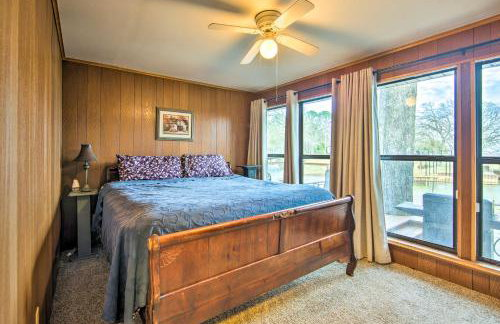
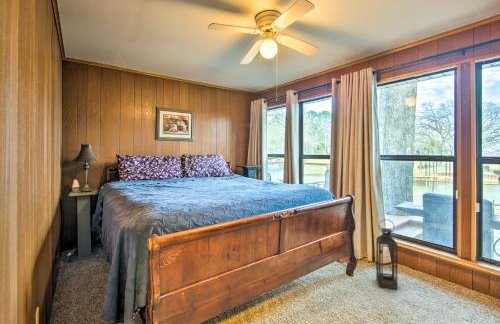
+ lantern [375,218,398,290]
